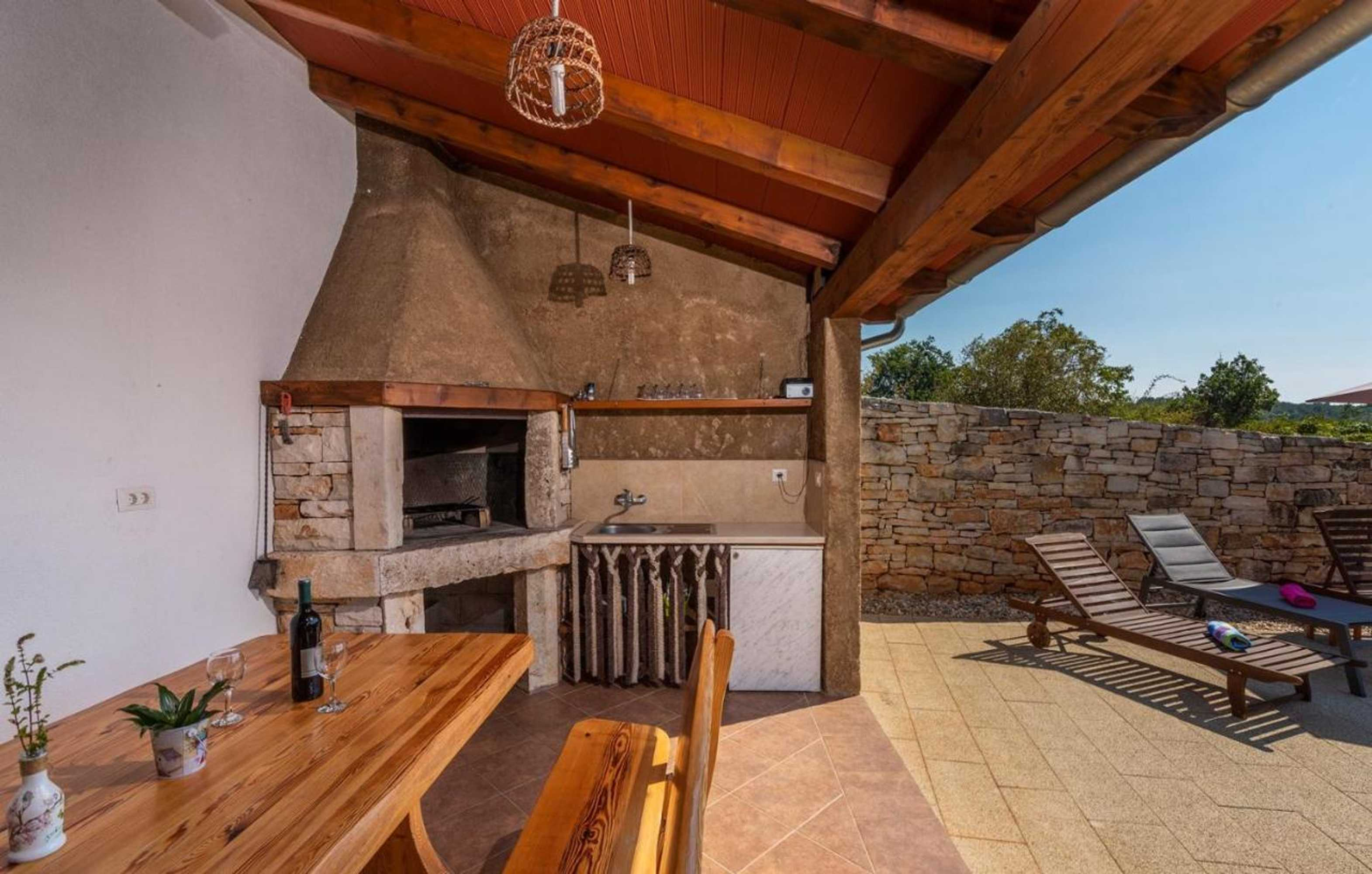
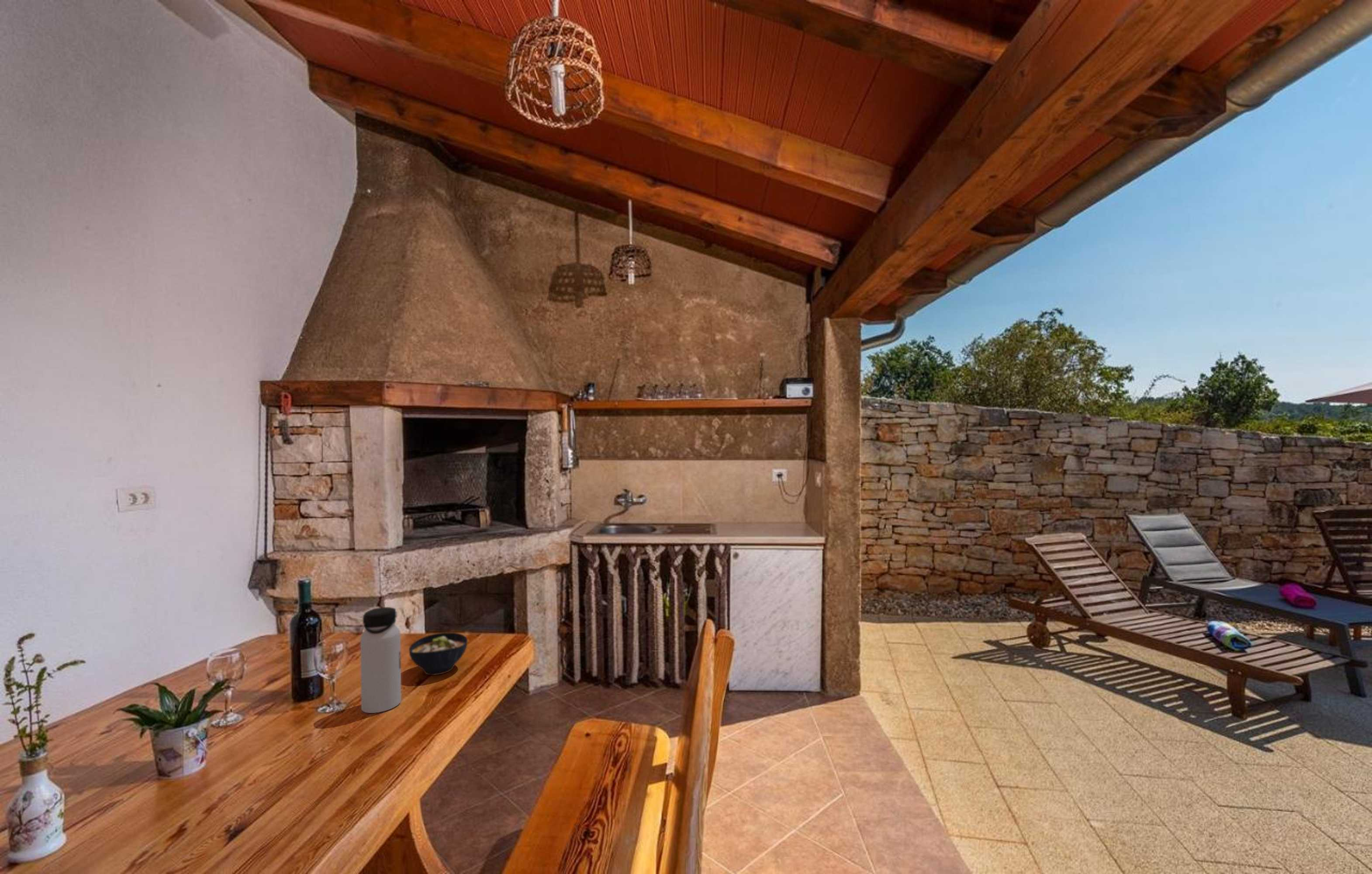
+ bowl [408,632,468,676]
+ water bottle [360,607,401,714]
